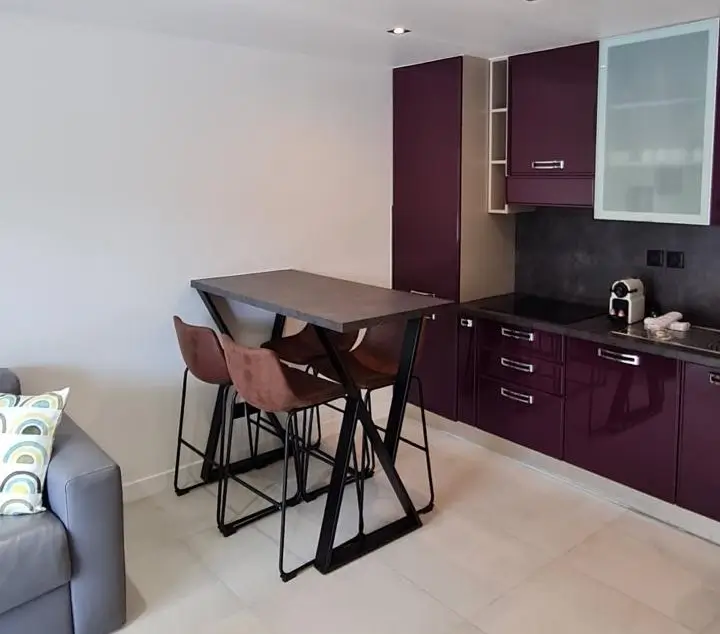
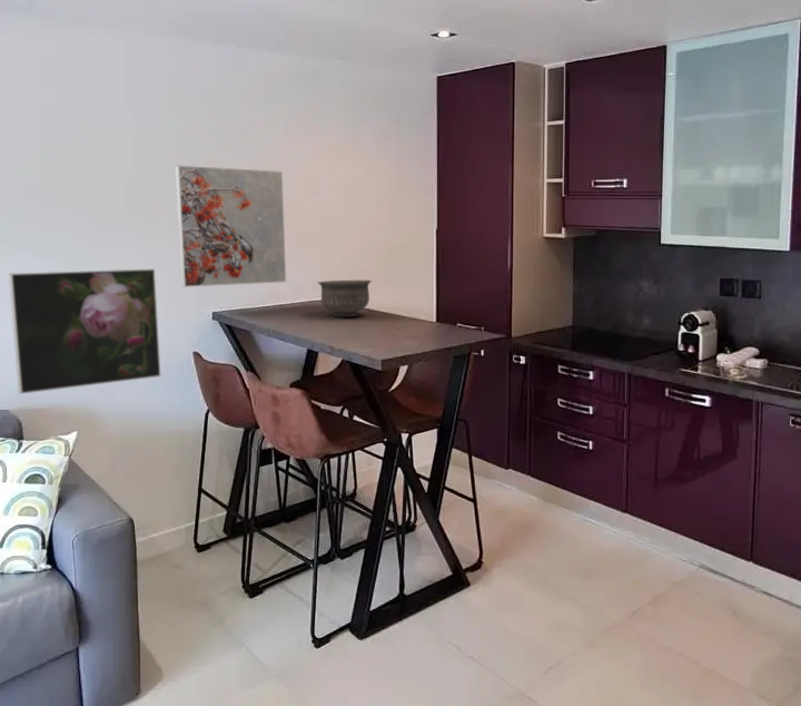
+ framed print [8,267,161,395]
+ bowl [316,280,373,317]
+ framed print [175,165,287,288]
